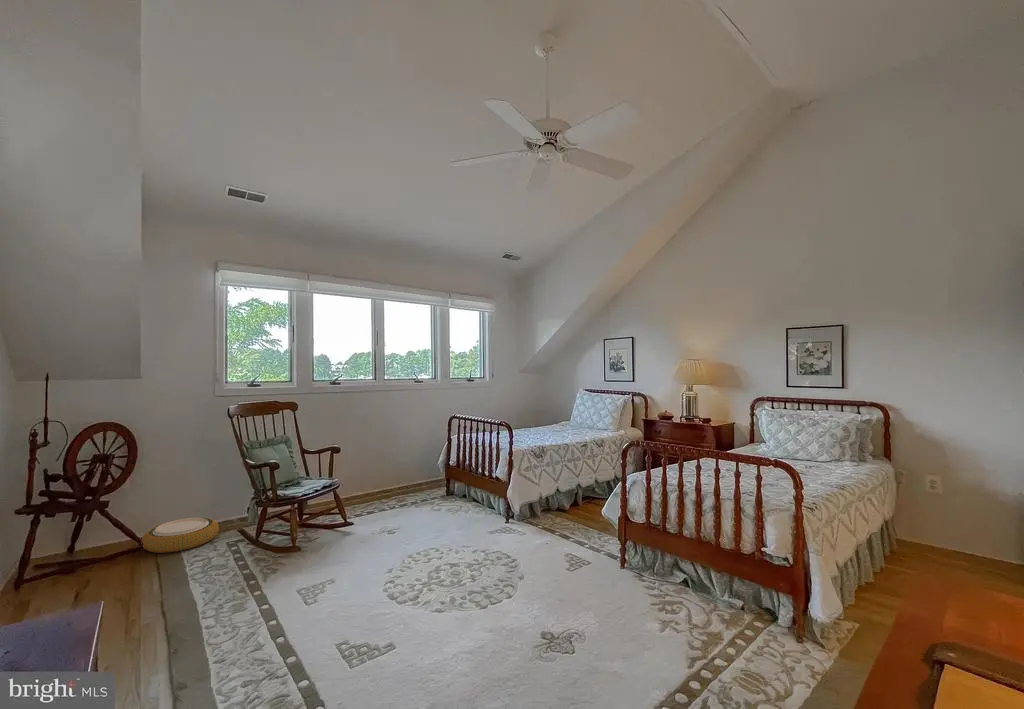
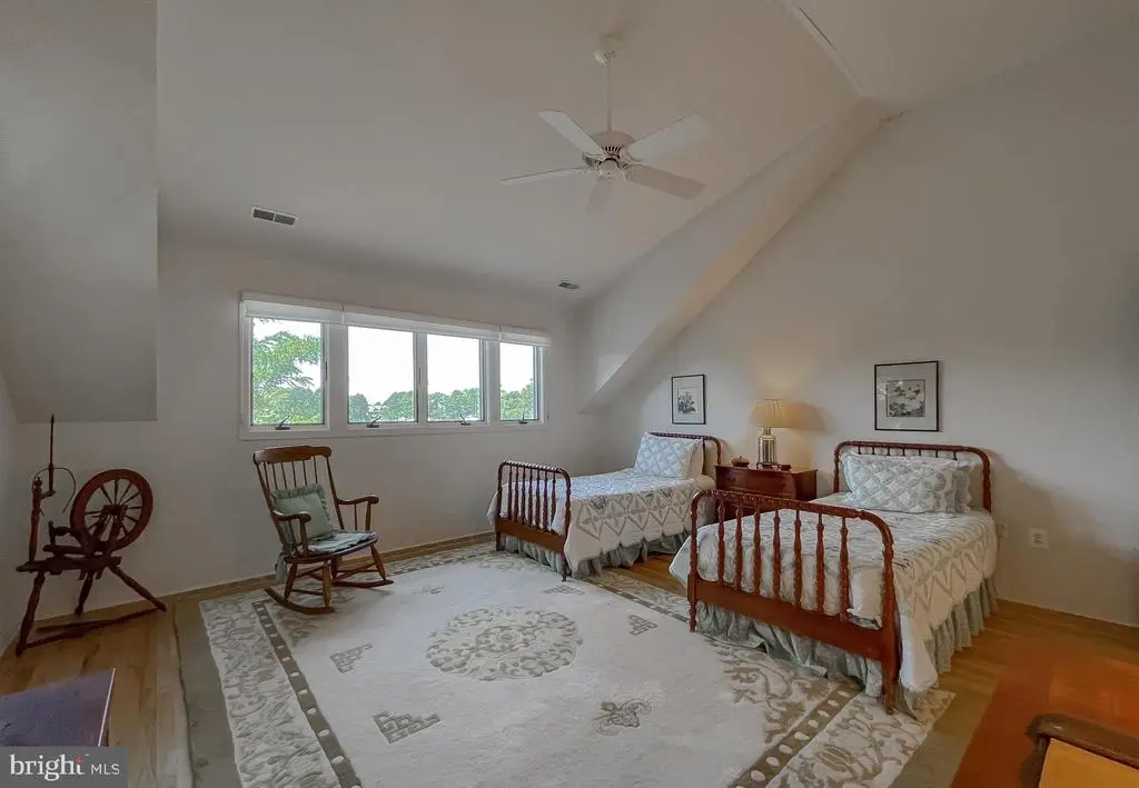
- woven basket [141,517,220,554]
